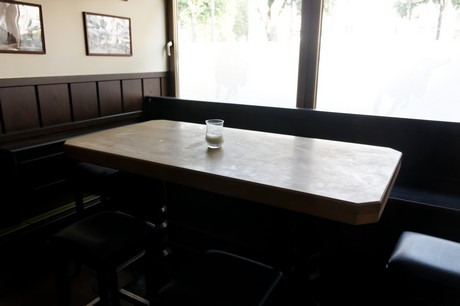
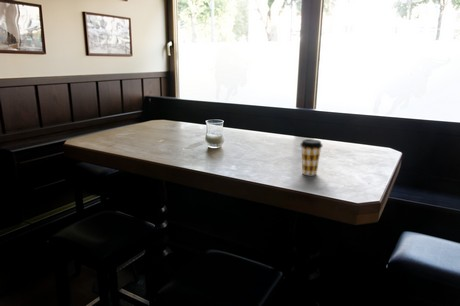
+ coffee cup [300,138,324,176]
